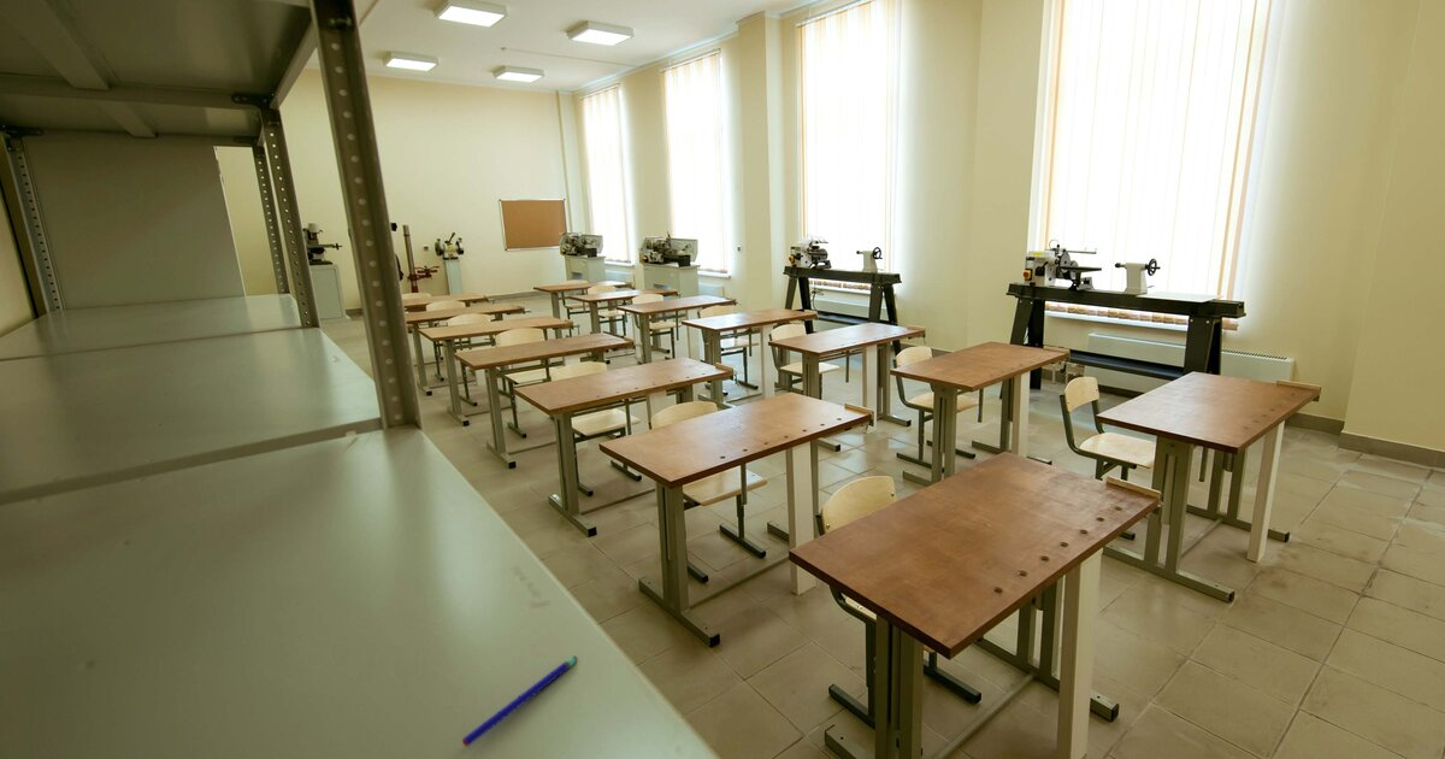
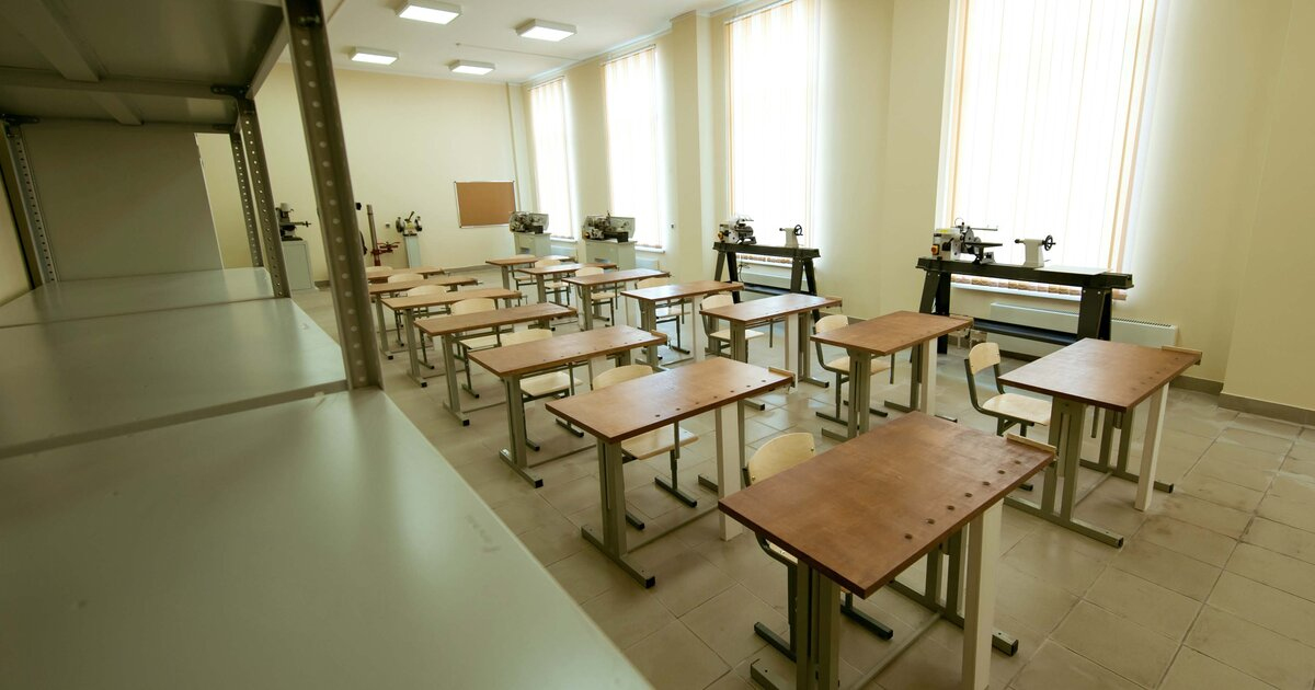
- pen [461,654,579,748]
